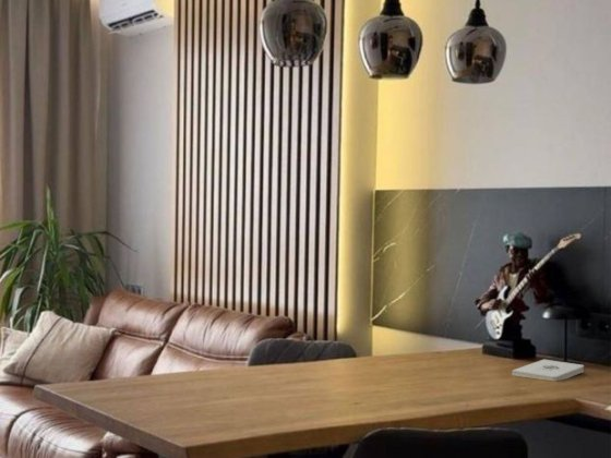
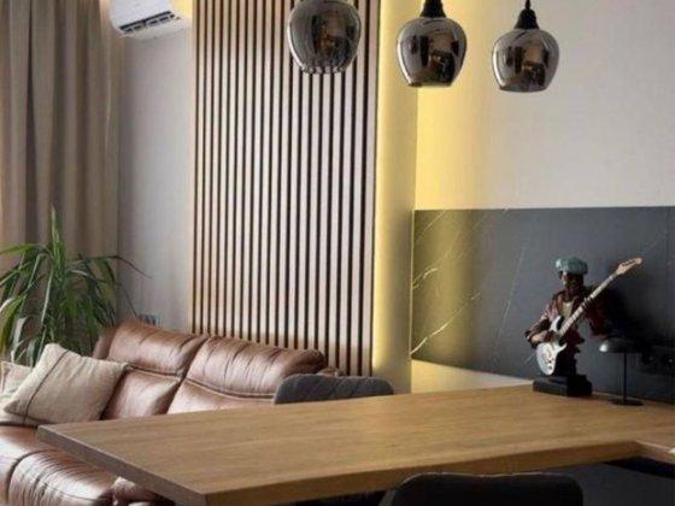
- notepad [512,359,585,382]
